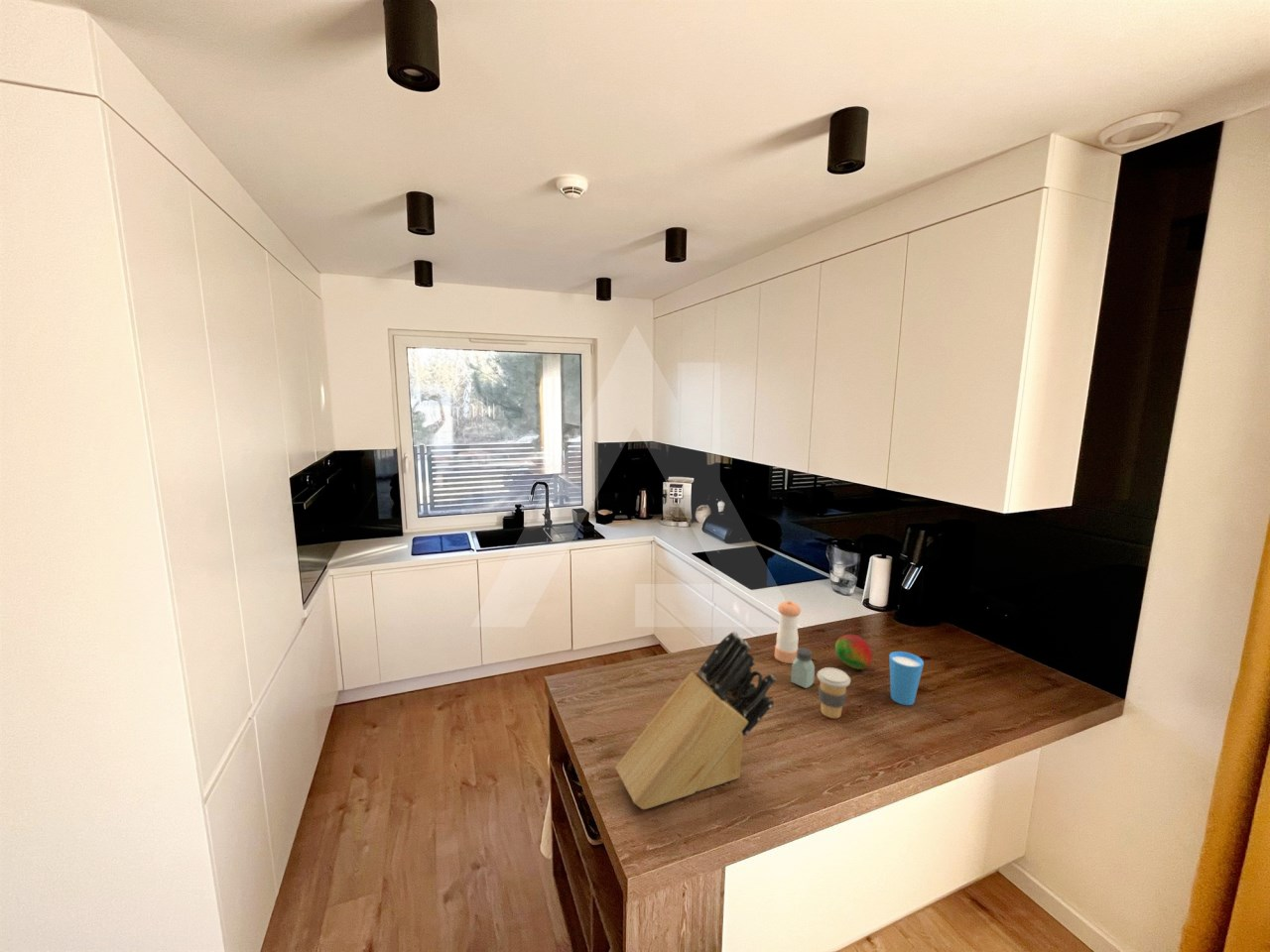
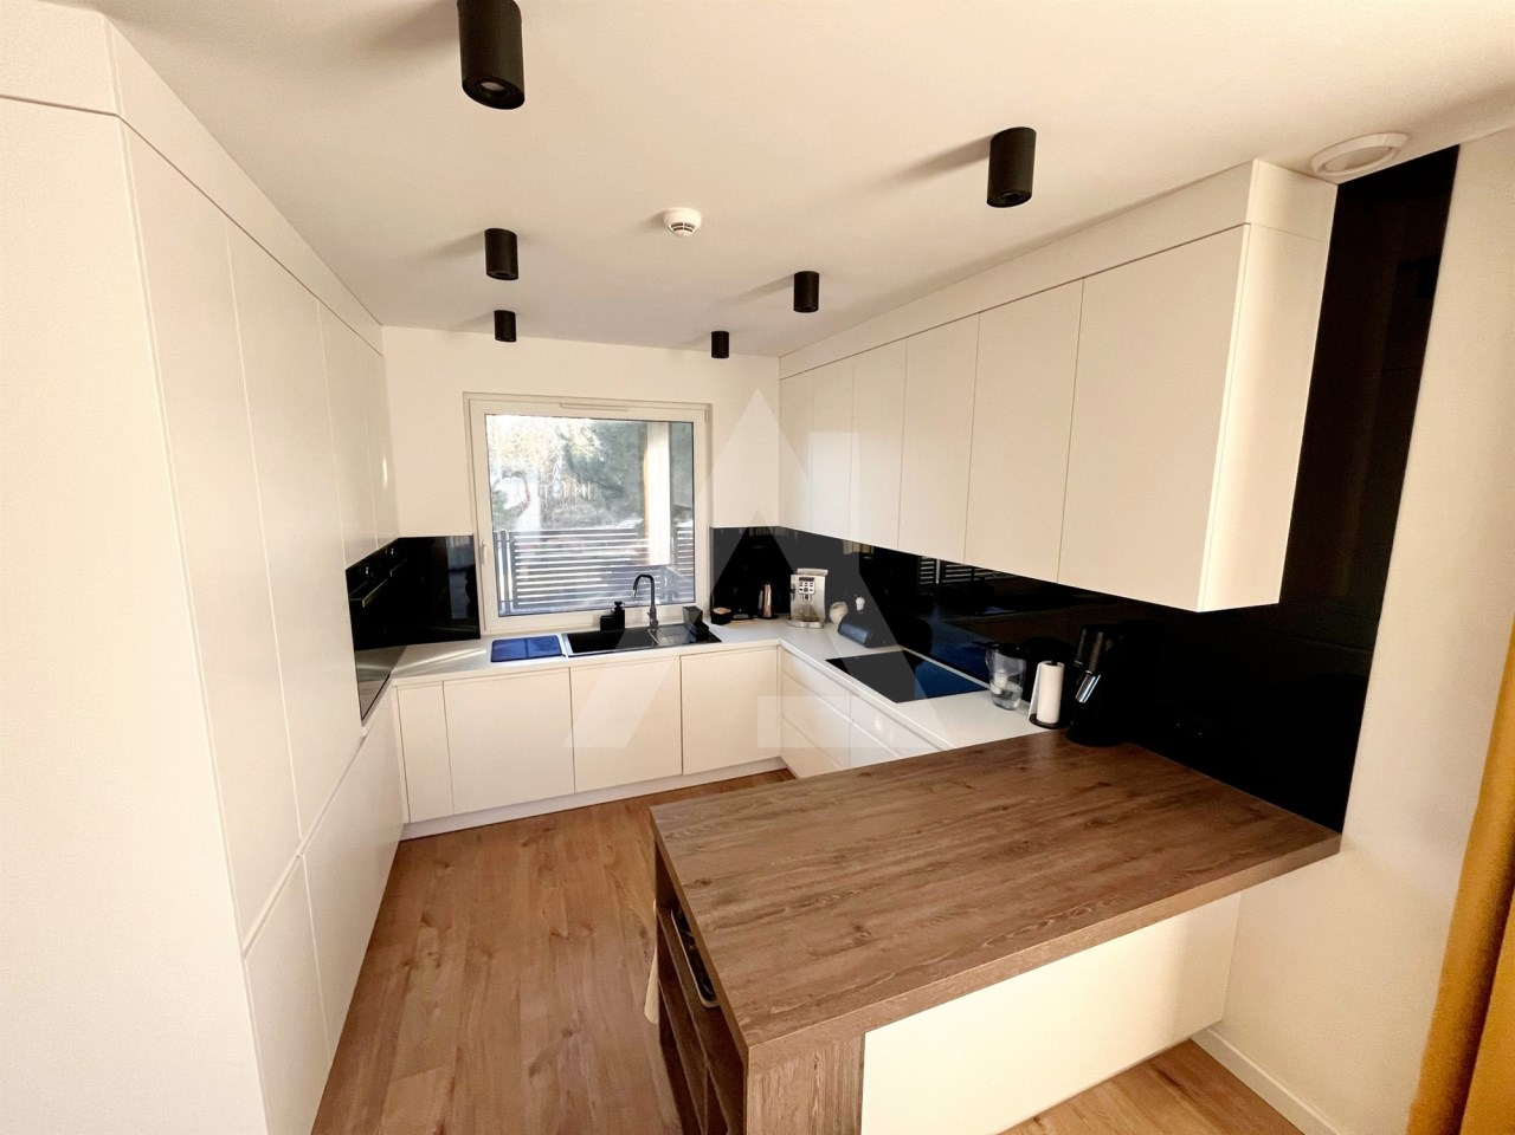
- knife block [614,631,778,810]
- saltshaker [790,647,816,689]
- fruit [834,634,873,670]
- coffee cup [817,666,851,719]
- pepper shaker [774,600,802,664]
- cup [888,651,925,706]
